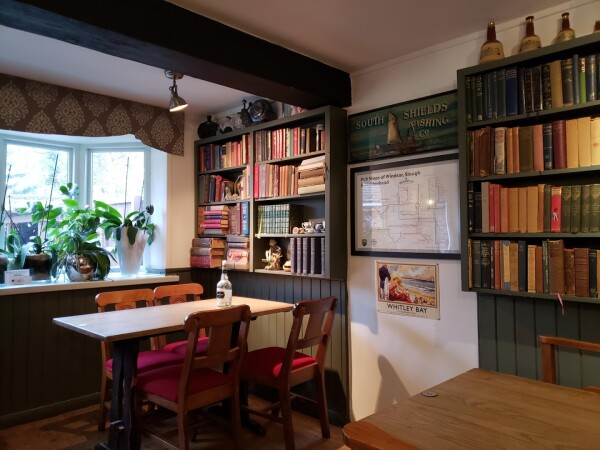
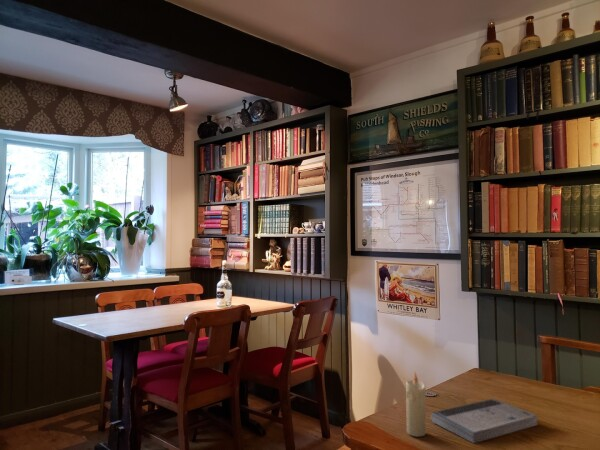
+ candle [405,371,427,438]
+ book [429,398,539,444]
